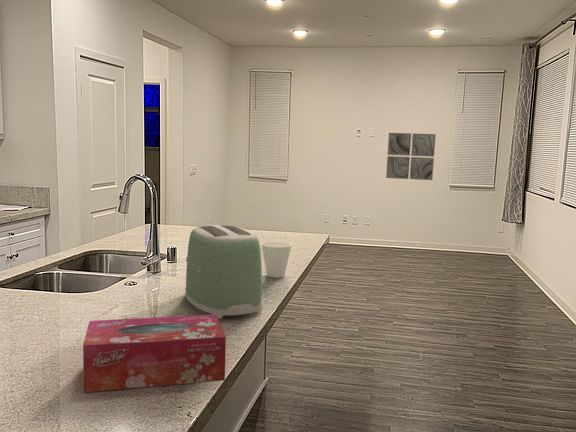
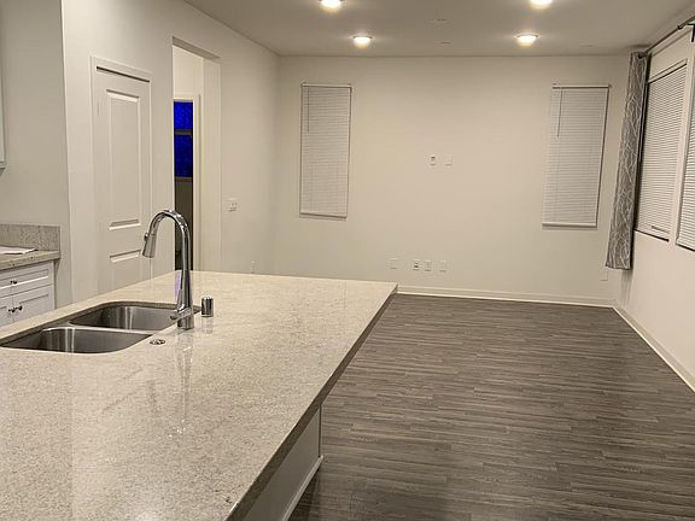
- cup [260,241,293,279]
- wall art [385,132,437,181]
- toaster [184,224,263,320]
- tissue box [82,314,227,393]
